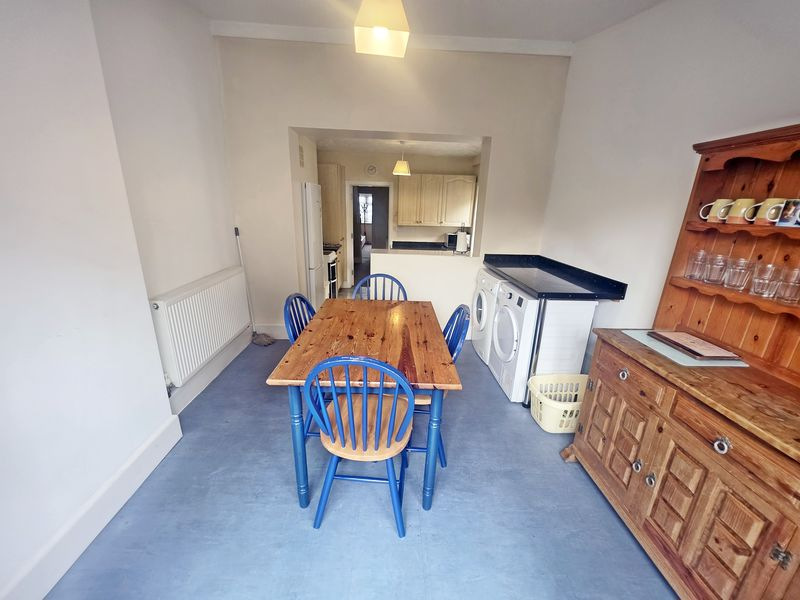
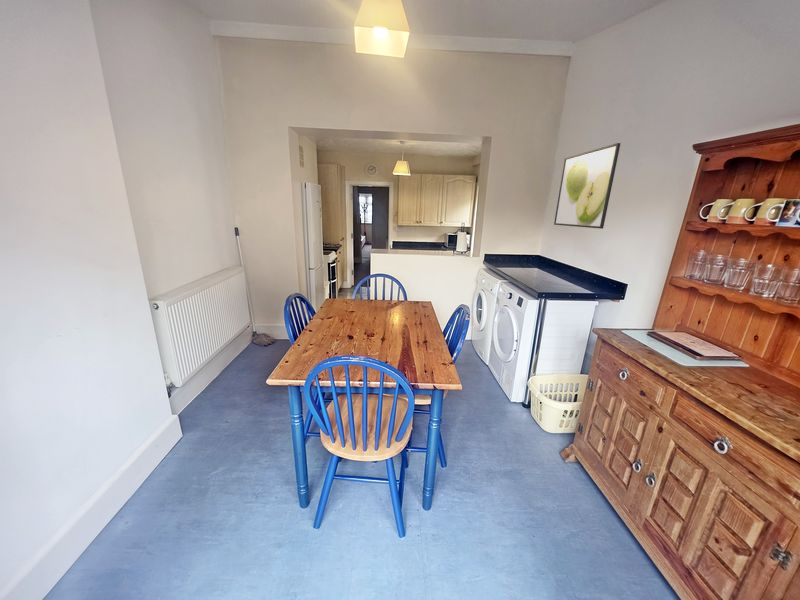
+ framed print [553,142,622,230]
